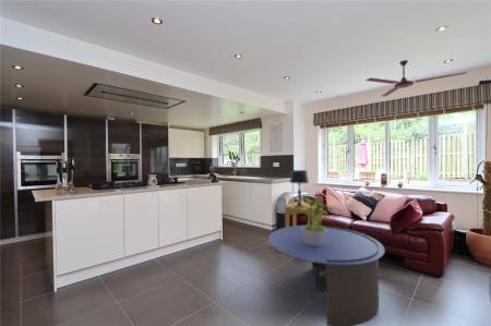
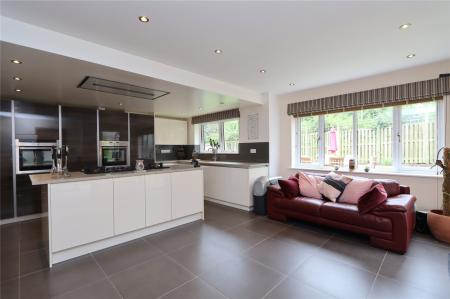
- coffee table [267,225,386,326]
- table lamp [289,169,310,207]
- side table [284,201,324,228]
- potted plant [288,195,345,245]
- ceiling fan [364,59,468,97]
